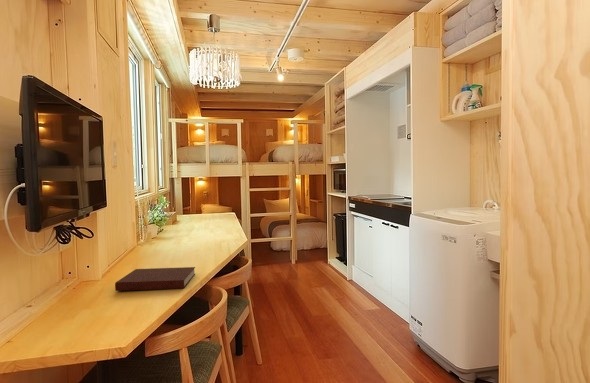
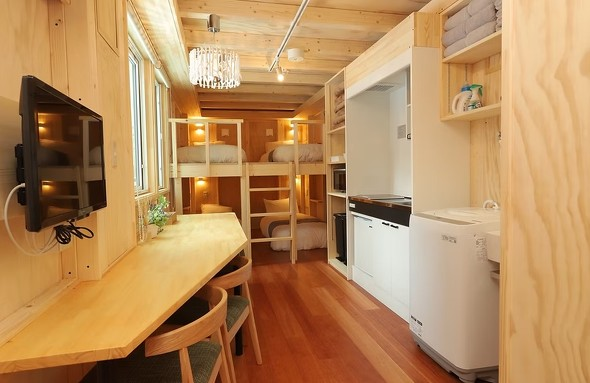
- notebook [114,266,196,292]
